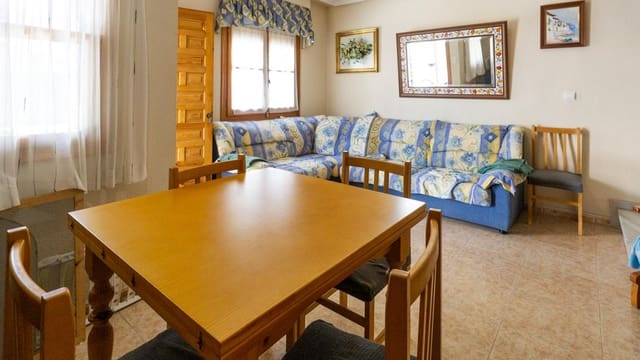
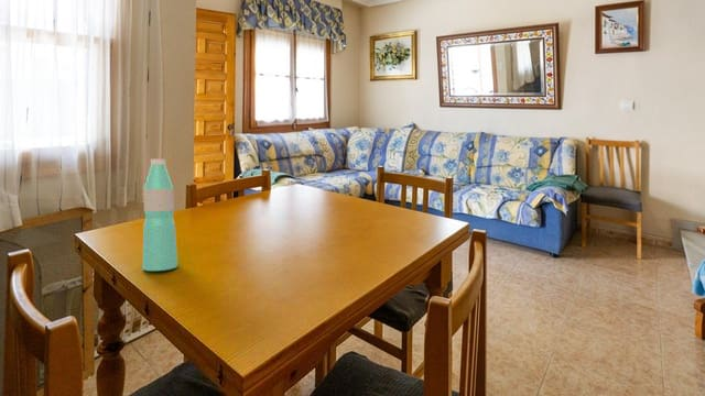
+ water bottle [141,158,178,272]
